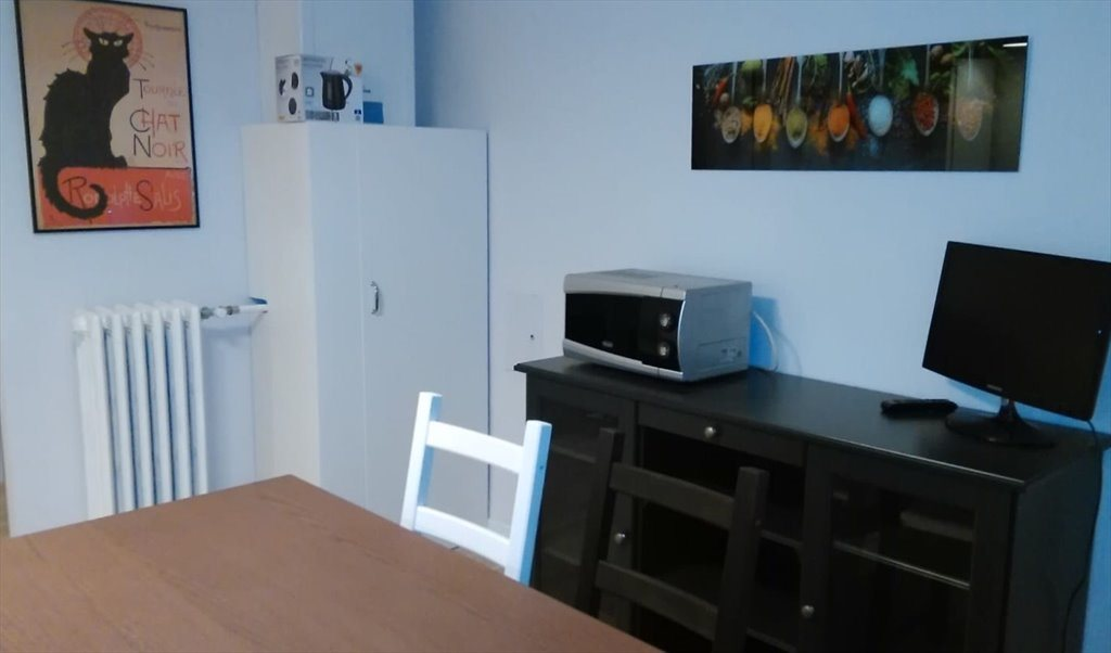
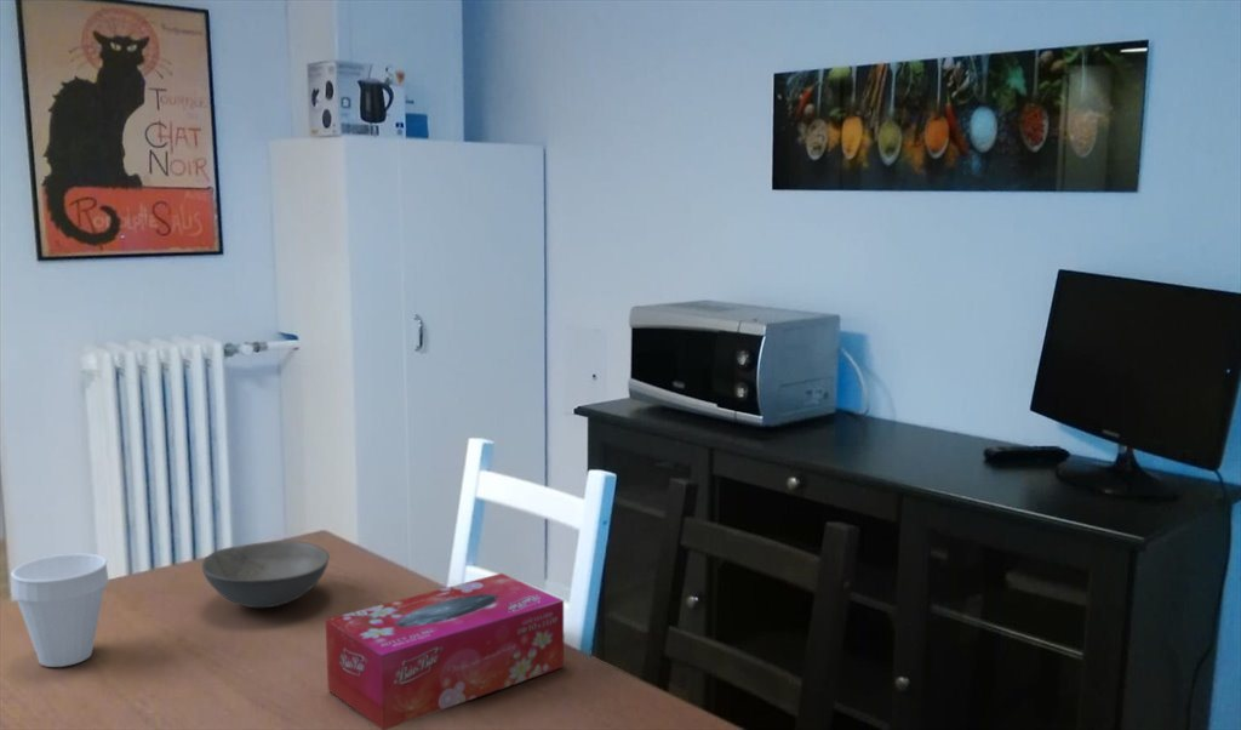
+ soup bowl [201,540,331,609]
+ cup [10,552,110,668]
+ tissue box [325,572,565,730]
